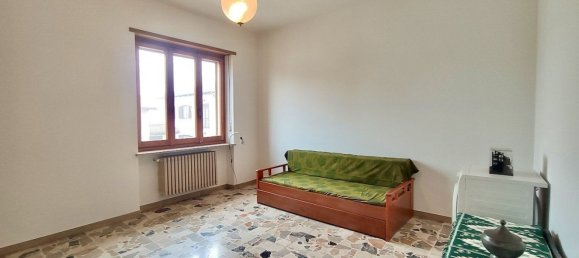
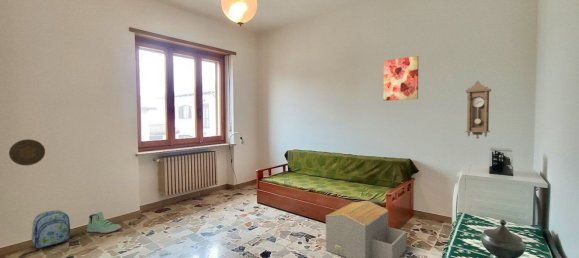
+ backpack [31,209,71,249]
+ sneaker [86,211,122,234]
+ decorative plate [8,138,46,166]
+ architectural model [325,200,407,258]
+ wall art [383,55,419,102]
+ pendulum clock [464,80,492,140]
